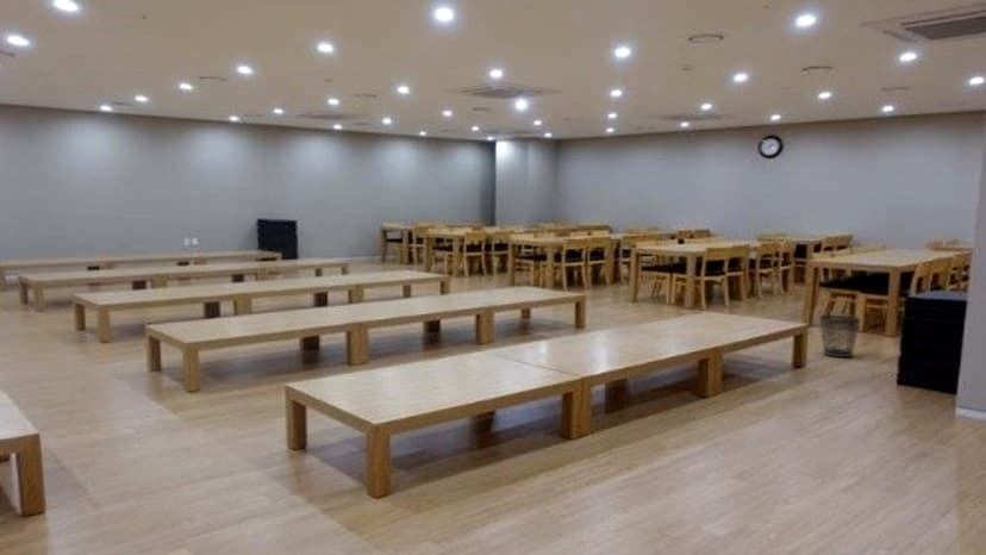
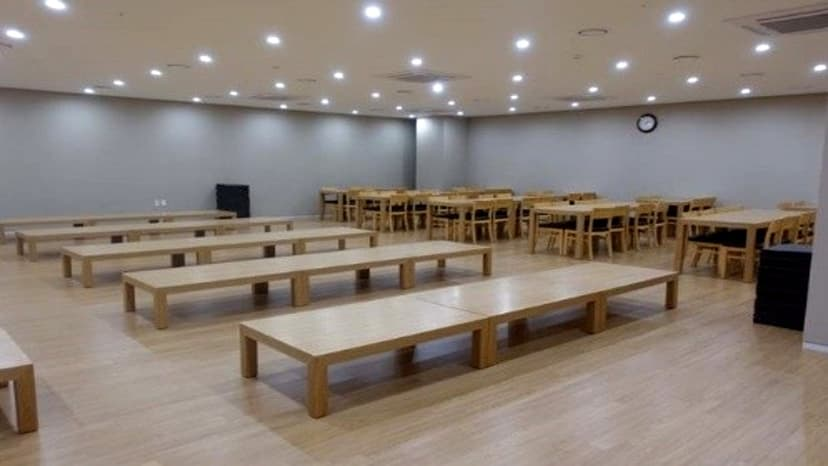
- wastebasket [818,314,862,358]
